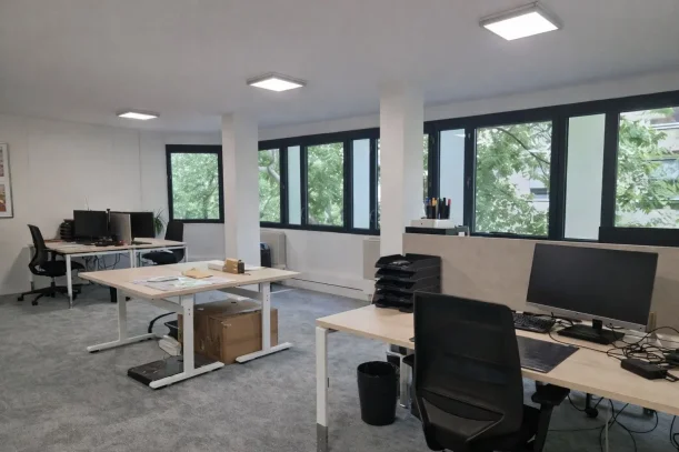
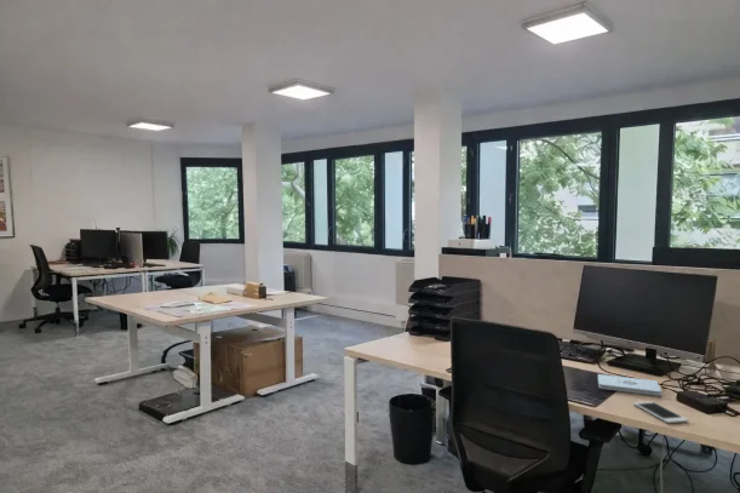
+ notepad [597,373,662,397]
+ cell phone [632,400,689,424]
